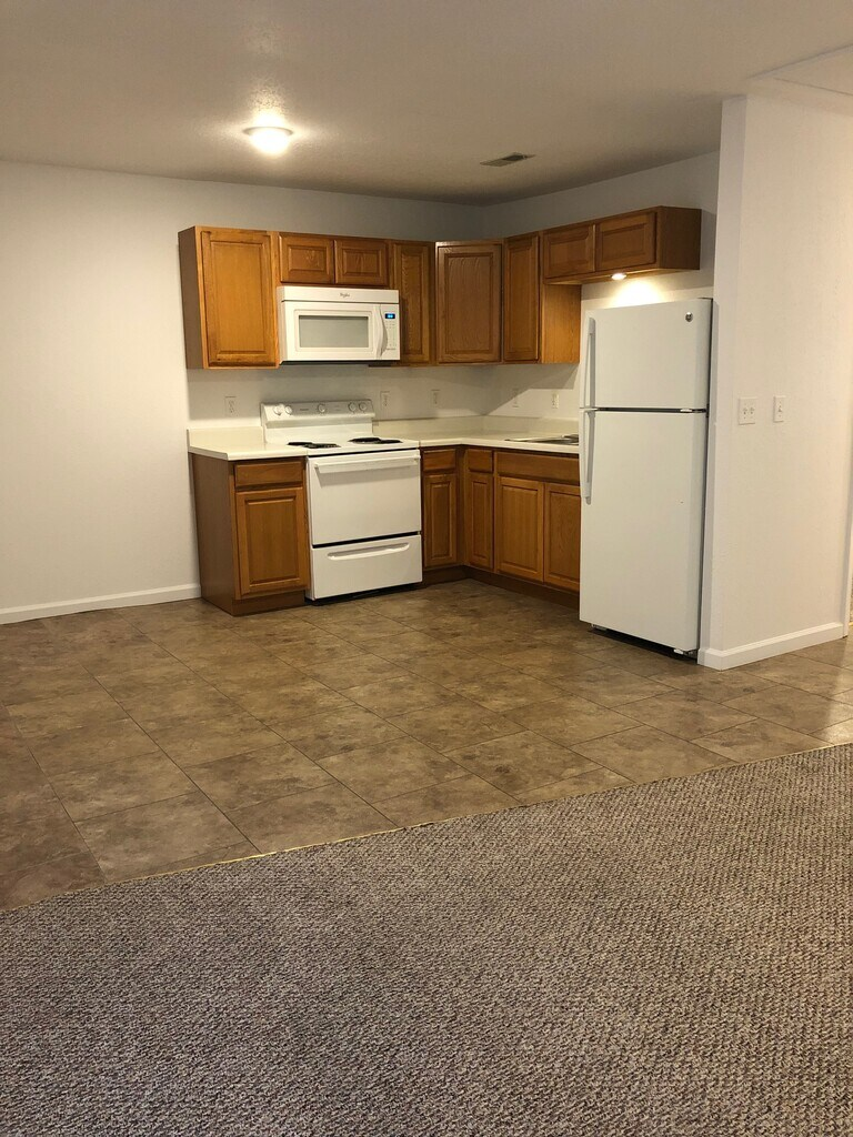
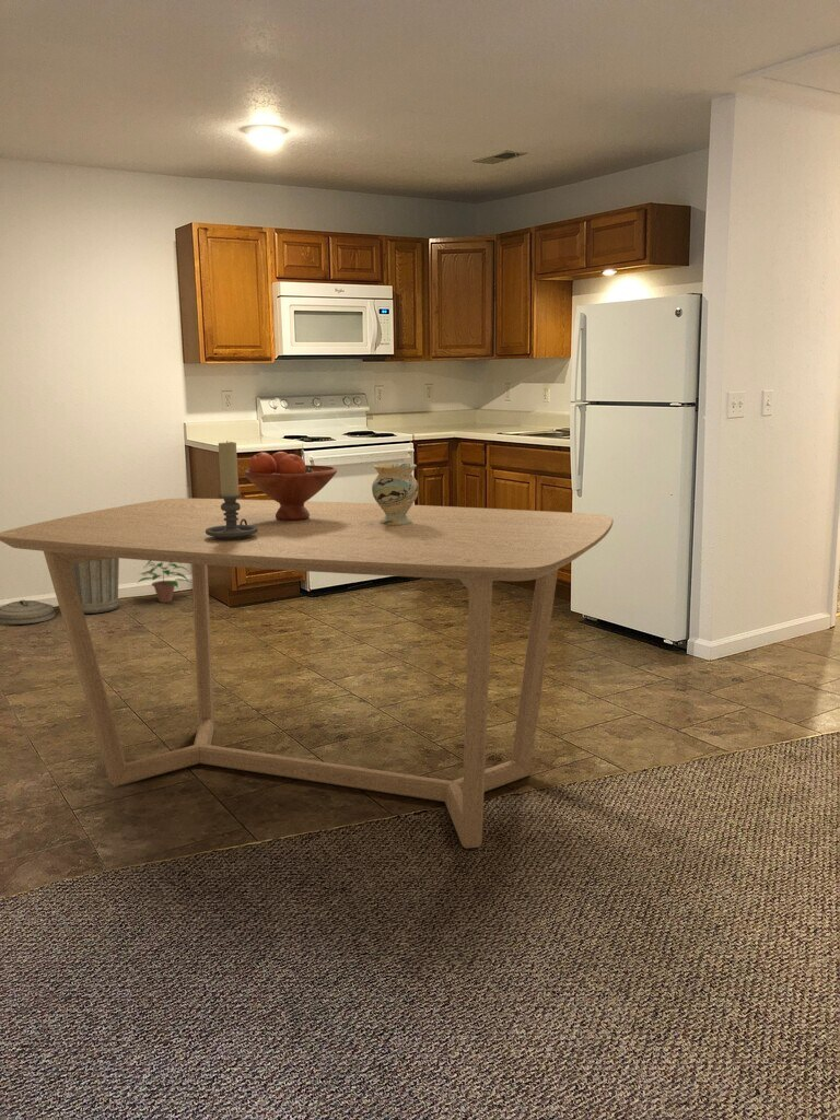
+ candle holder [206,440,258,540]
+ dining table [0,498,615,850]
+ fruit bowl [243,451,338,521]
+ potted plant [137,560,192,604]
+ trash can [0,558,120,626]
+ vase [371,463,420,525]
